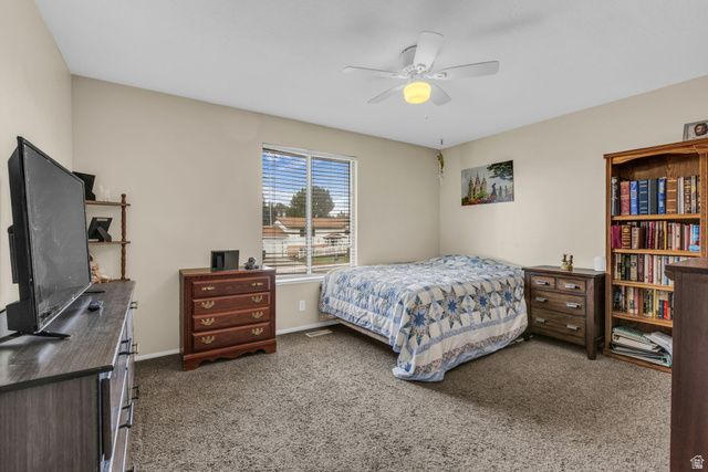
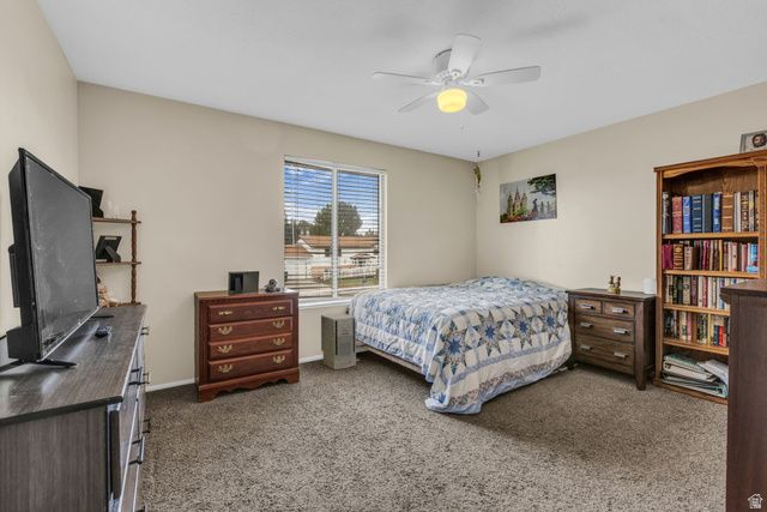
+ air purifier [320,312,357,371]
